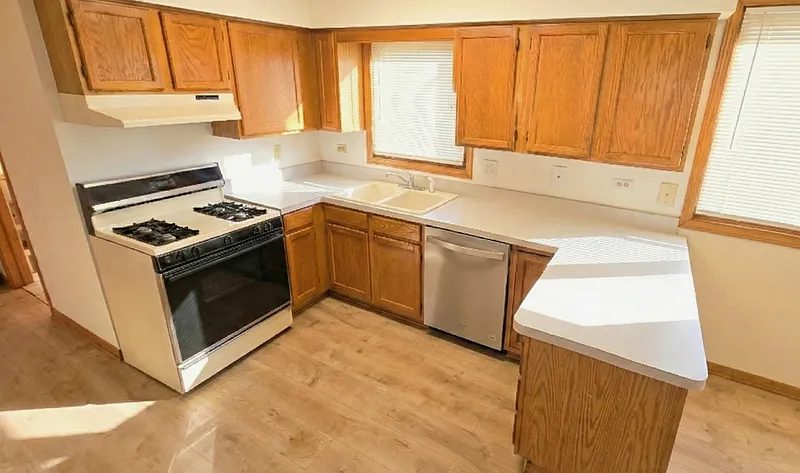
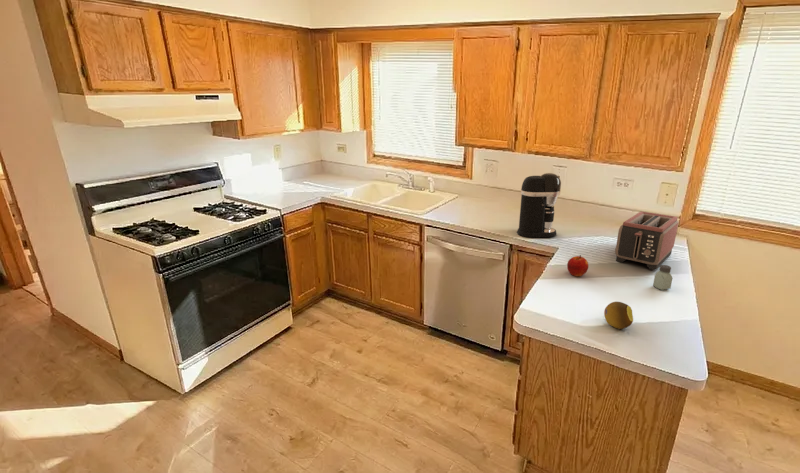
+ toaster [614,210,680,271]
+ saltshaker [652,264,674,291]
+ coffee maker [516,172,562,238]
+ fruit [603,301,634,330]
+ apple [566,254,589,277]
